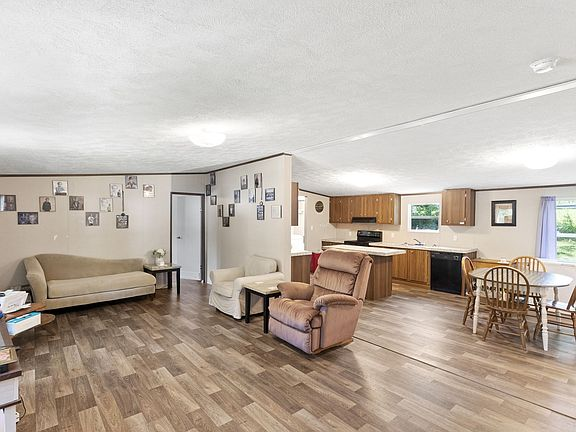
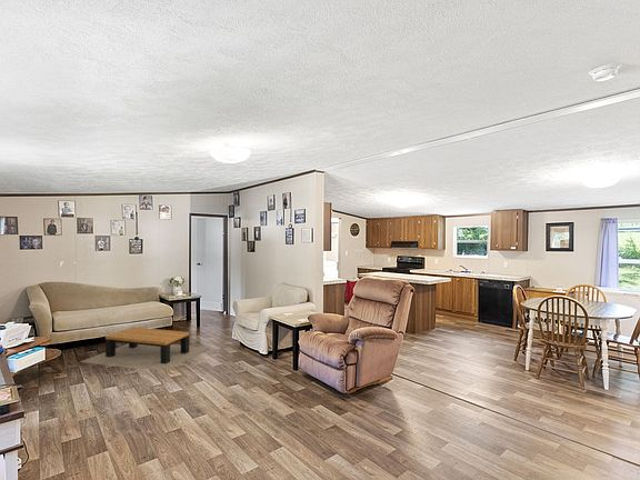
+ coffee table [80,327,210,370]
